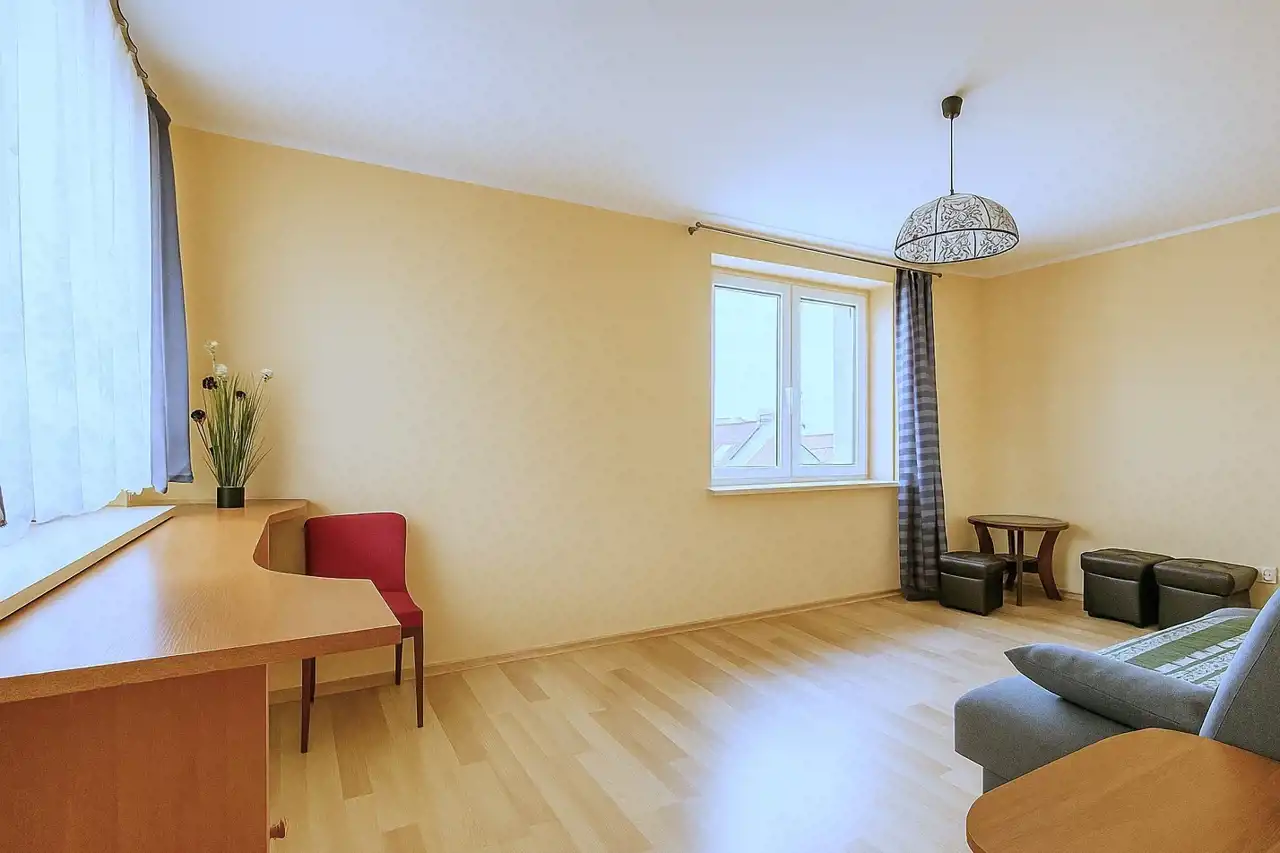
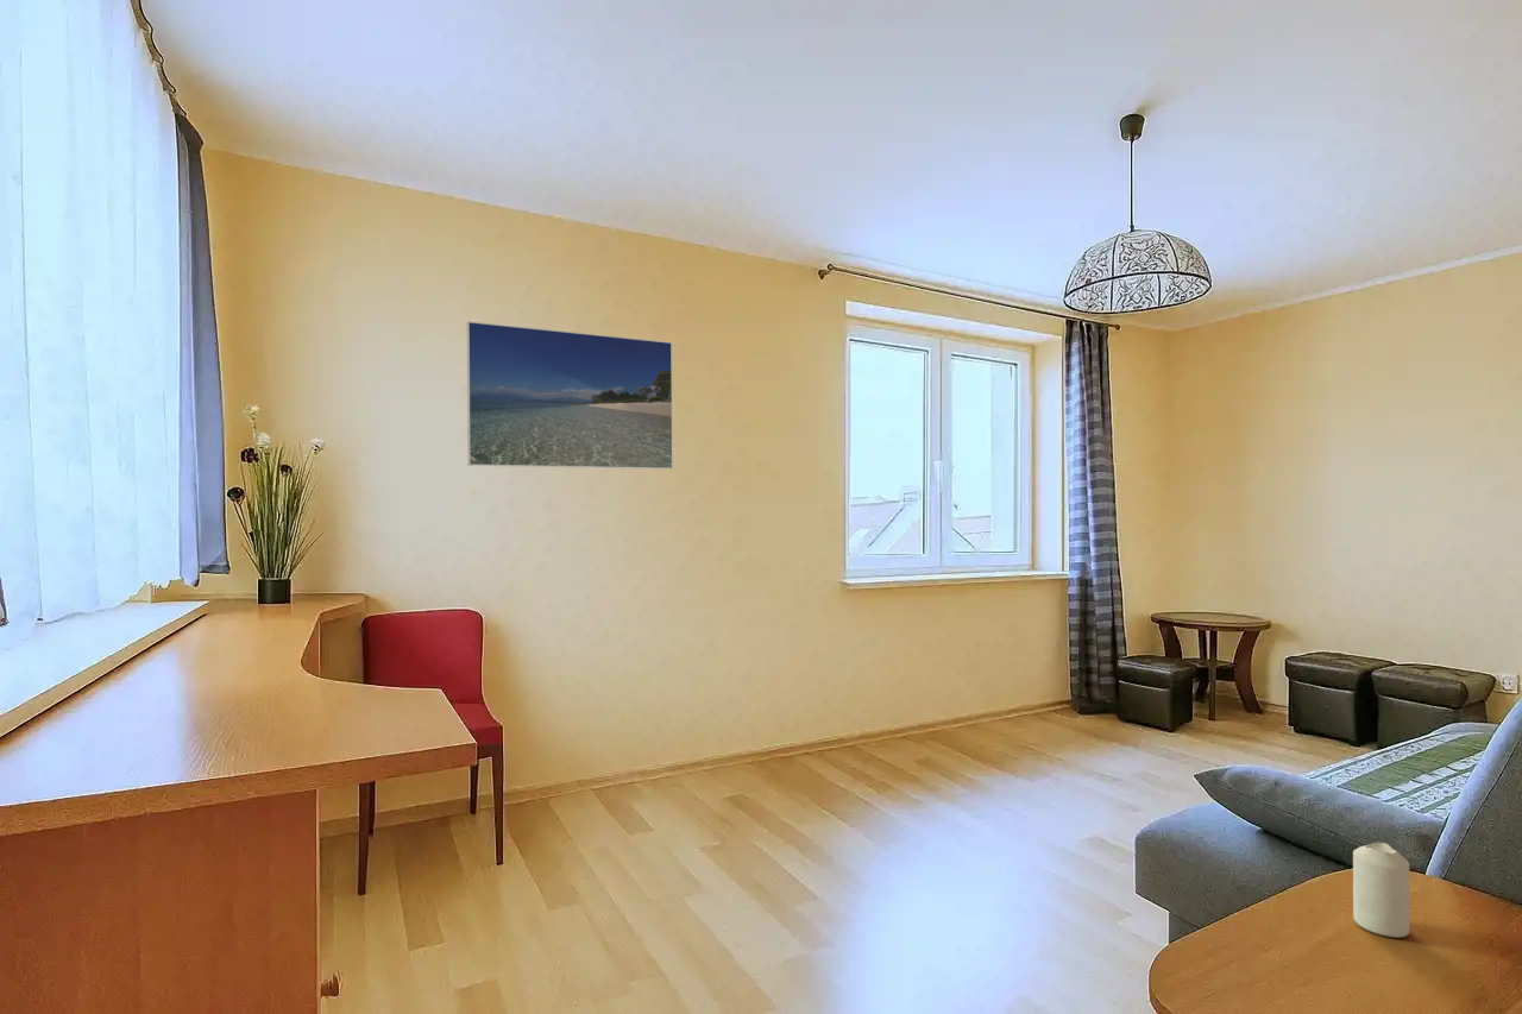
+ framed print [466,321,674,471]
+ candle [1352,842,1411,938]
